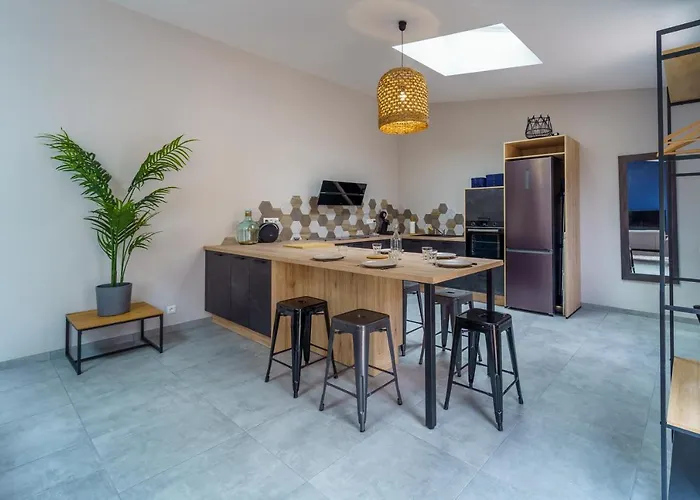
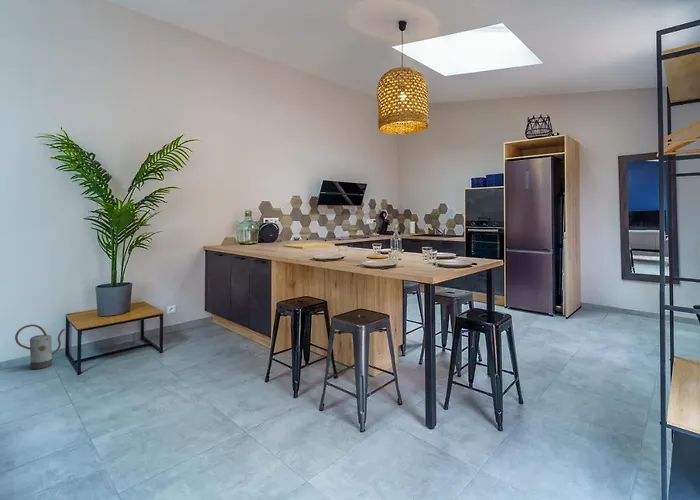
+ watering can [14,323,66,370]
